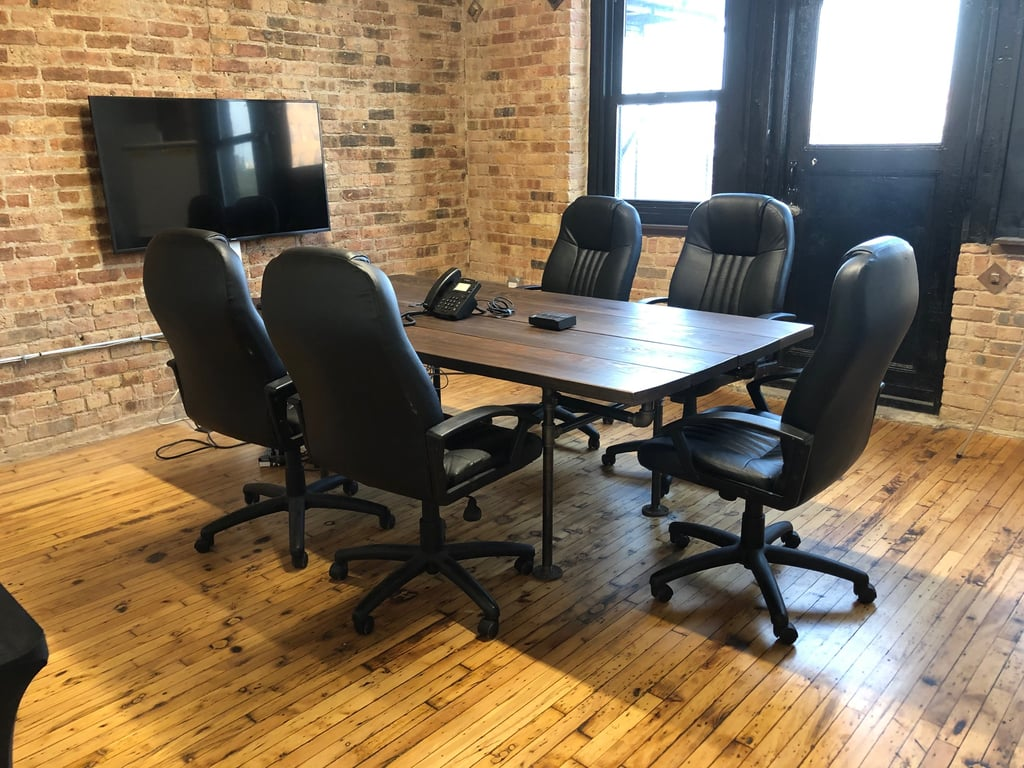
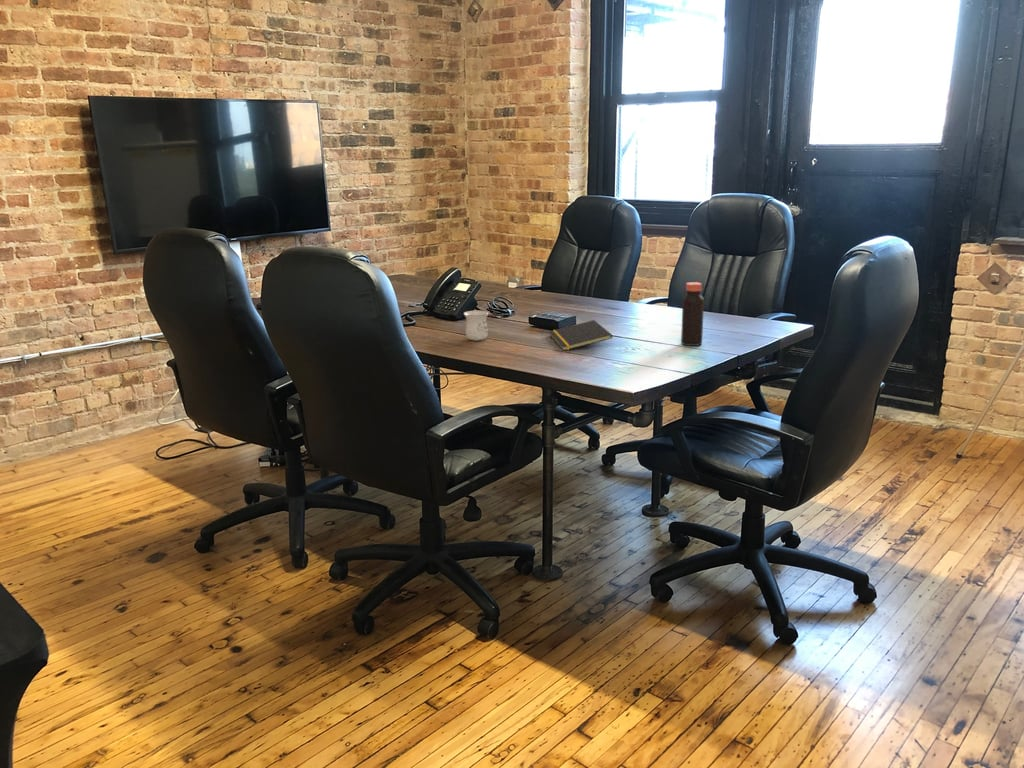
+ bottle [680,281,705,347]
+ mug [463,310,490,342]
+ notepad [548,319,613,352]
